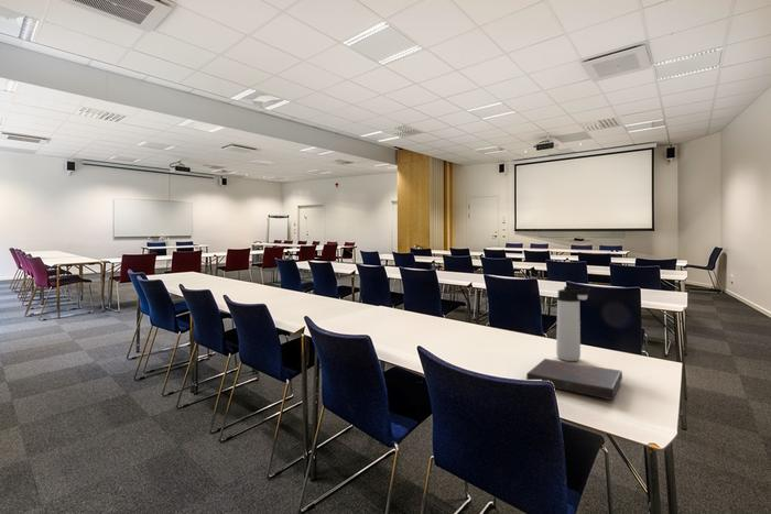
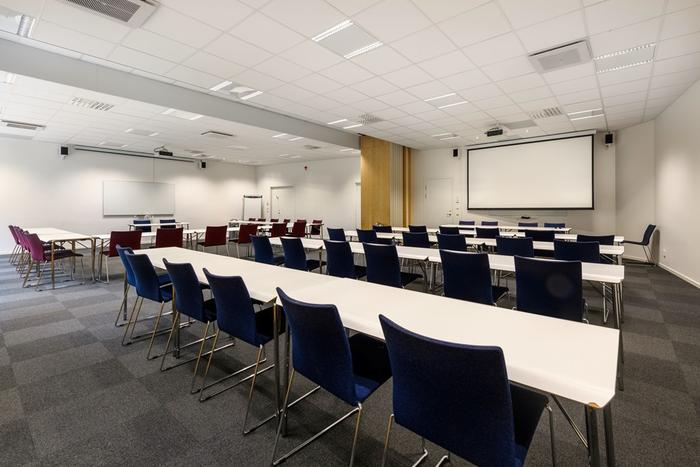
- thermos bottle [555,285,591,362]
- book [525,358,623,401]
